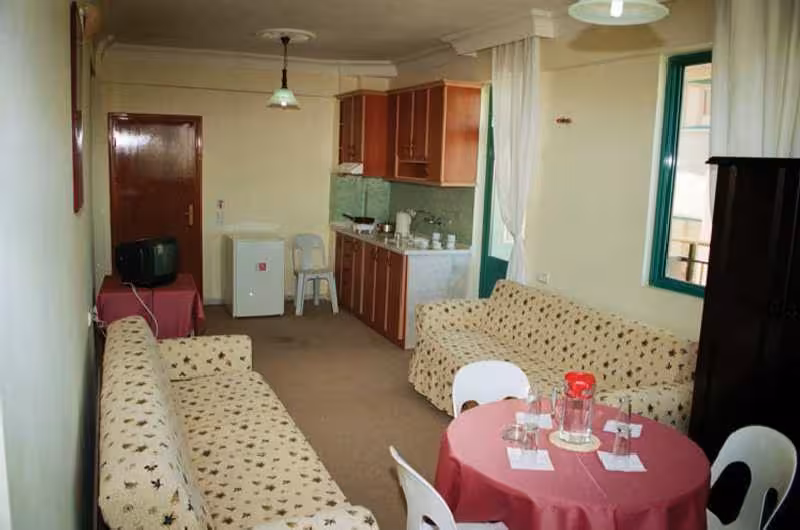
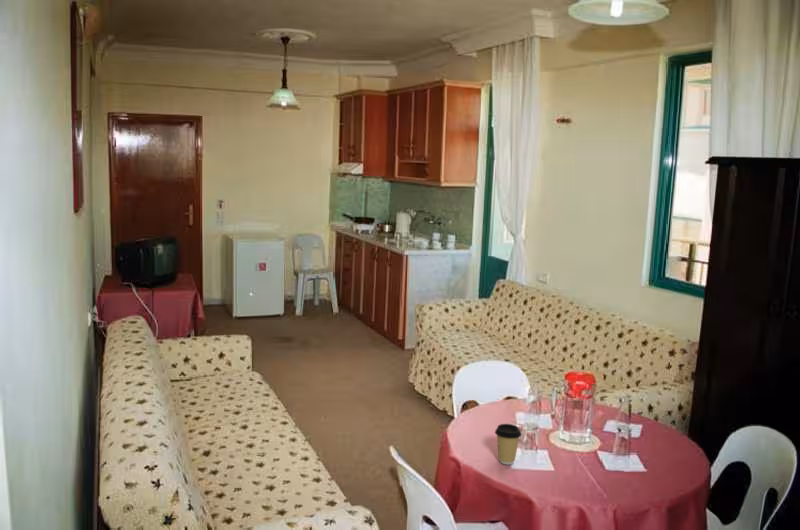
+ coffee cup [494,423,523,465]
